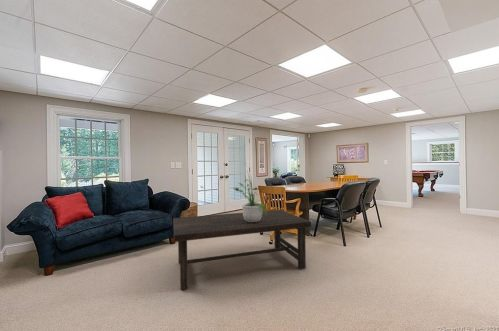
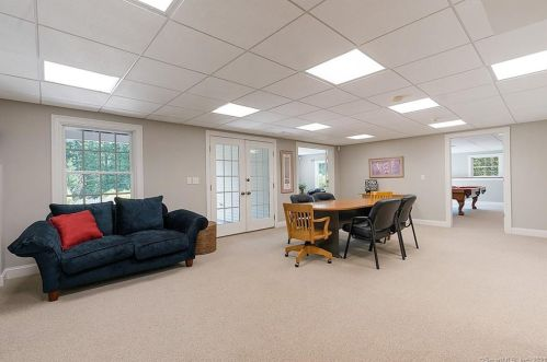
- coffee table [172,209,312,290]
- potted plant [233,171,268,222]
